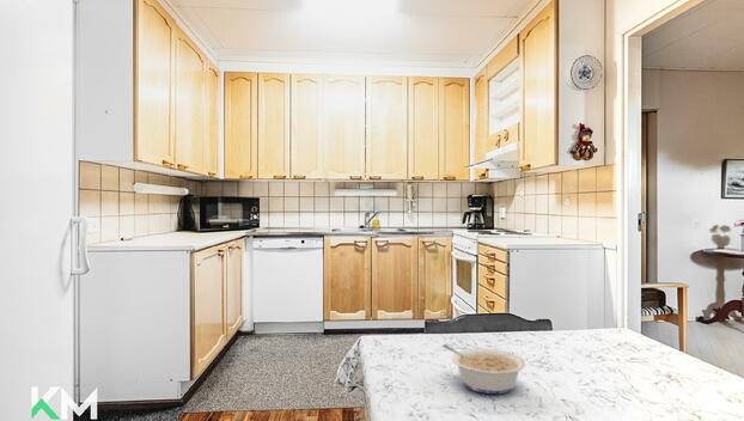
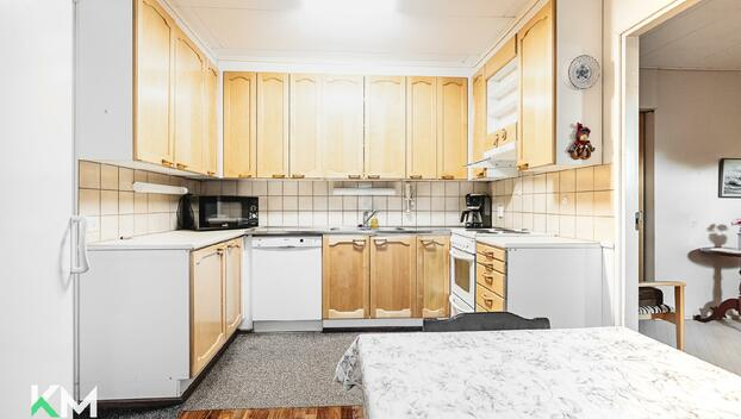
- legume [441,343,526,395]
